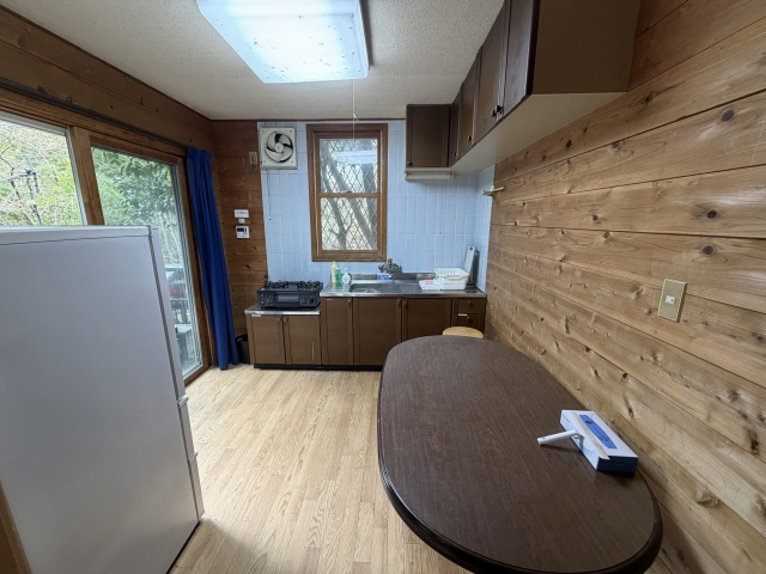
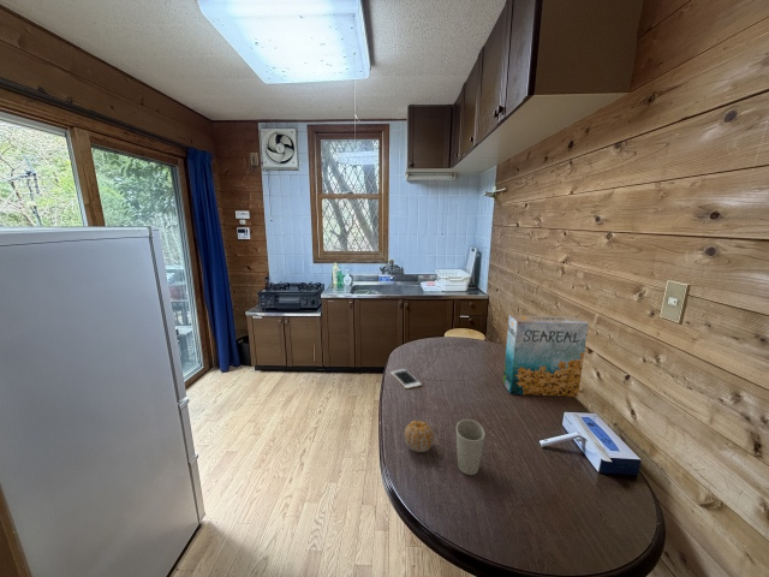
+ cereal box [502,314,590,398]
+ fruit [404,420,435,453]
+ cell phone [389,368,423,389]
+ cup [455,418,487,476]
